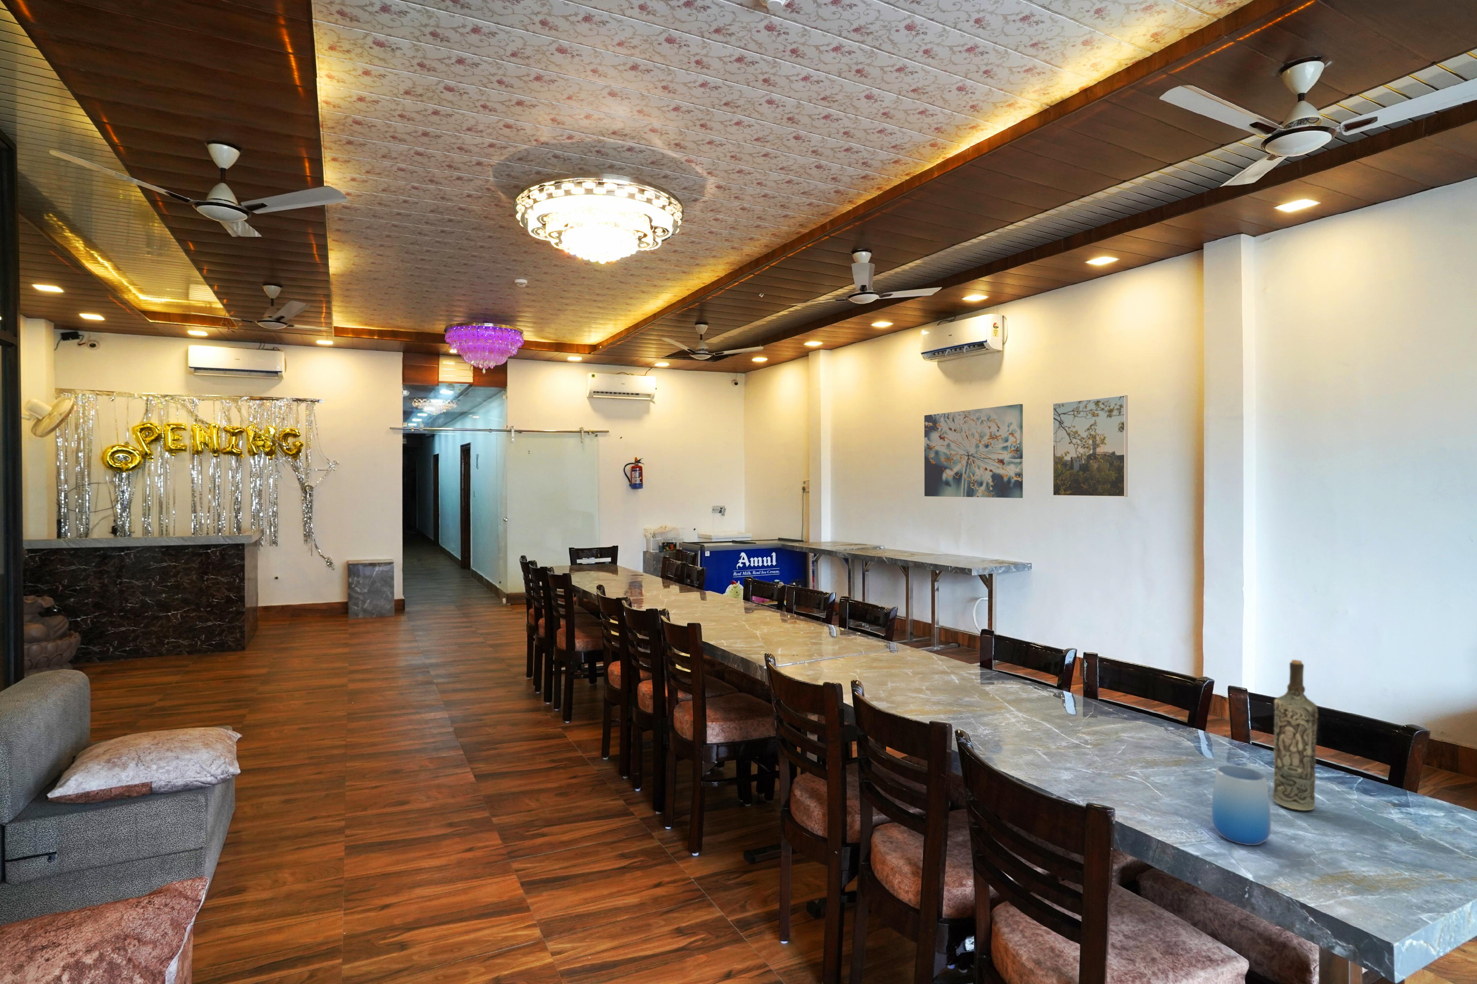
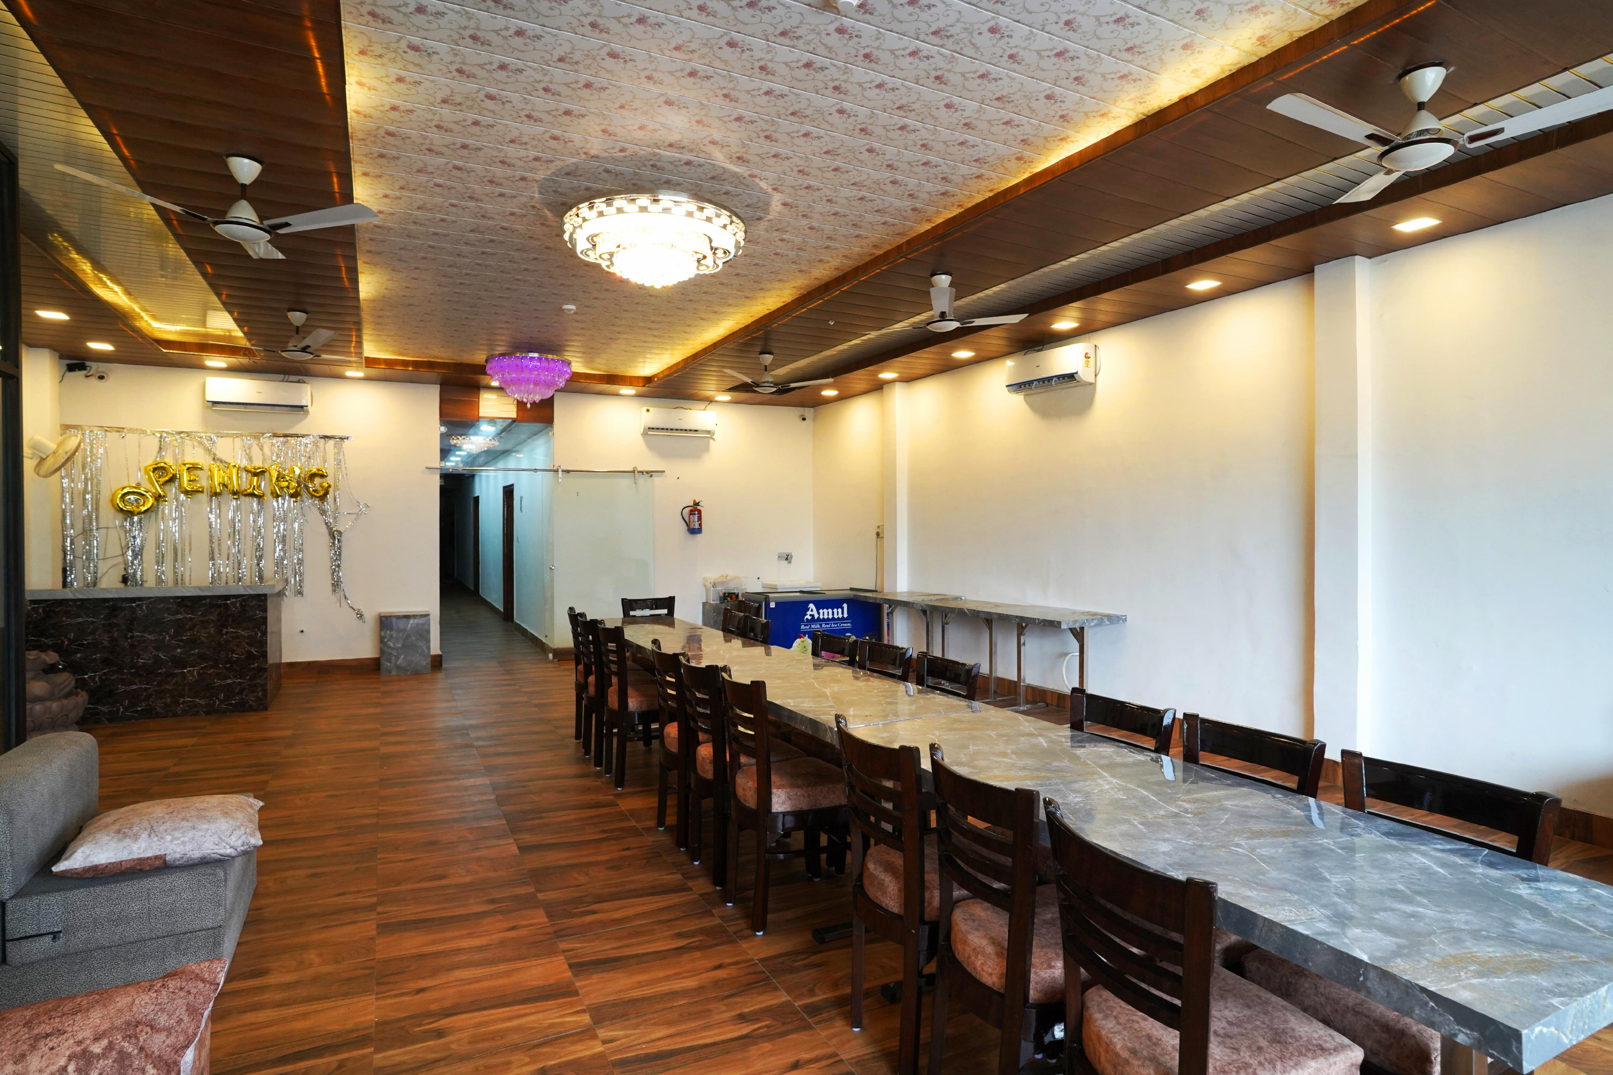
- bottle [1273,659,1318,812]
- cup [1211,765,1271,846]
- wall art [924,403,1023,499]
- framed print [1053,395,1128,497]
